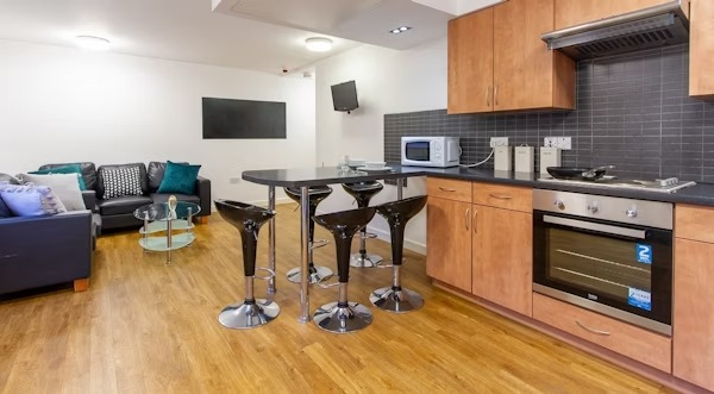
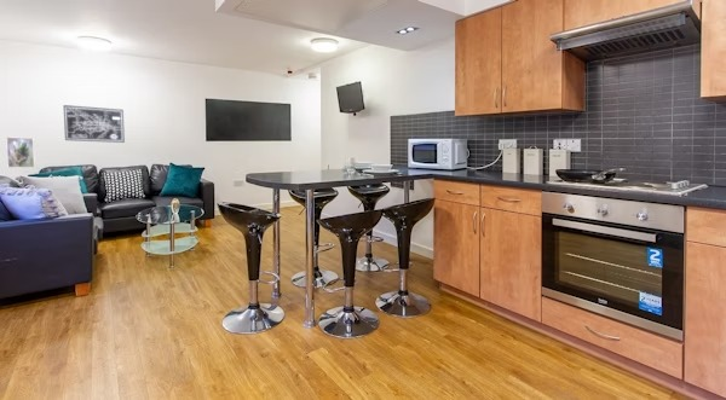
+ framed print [5,135,36,169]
+ wall art [63,104,126,144]
